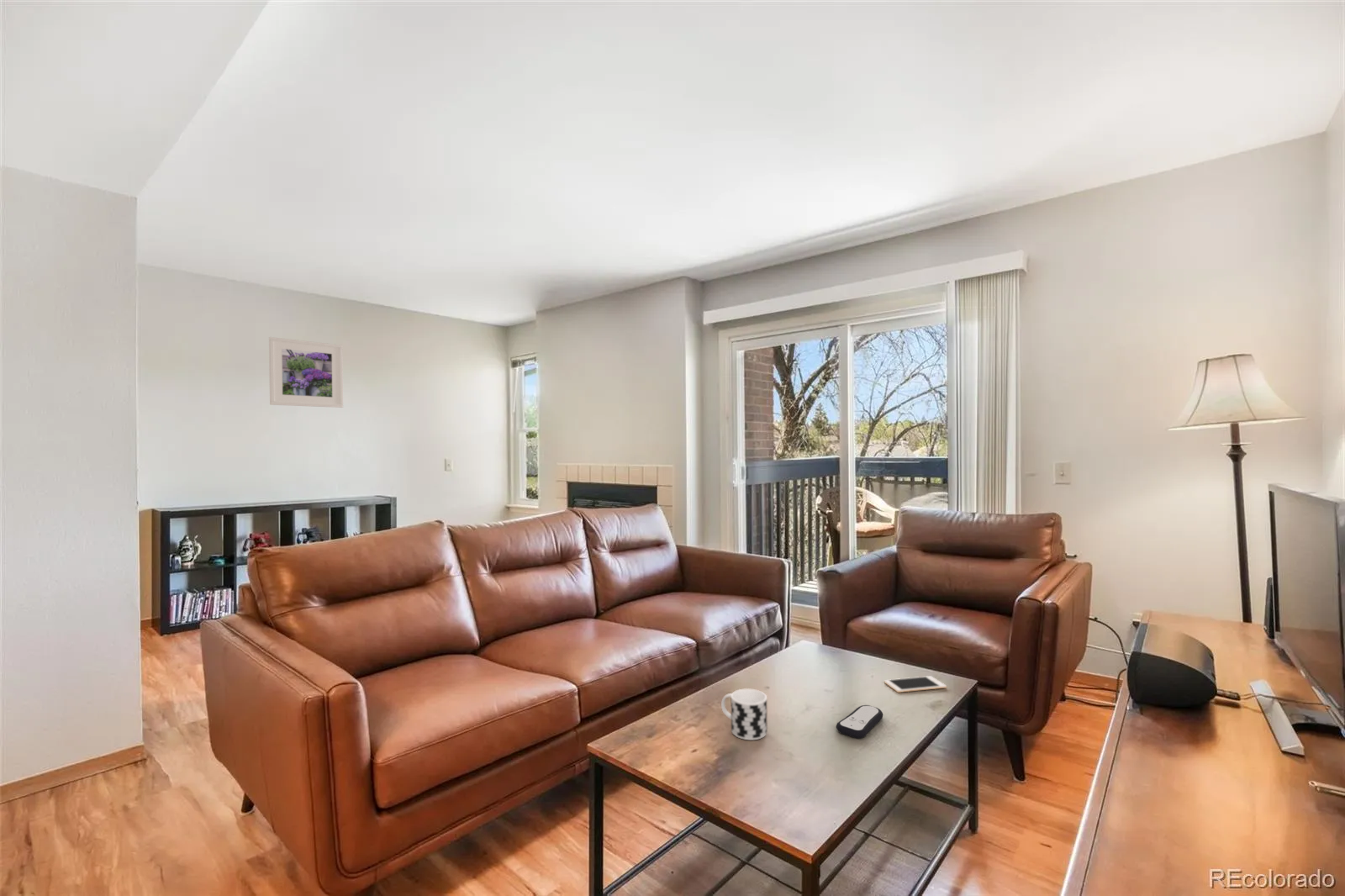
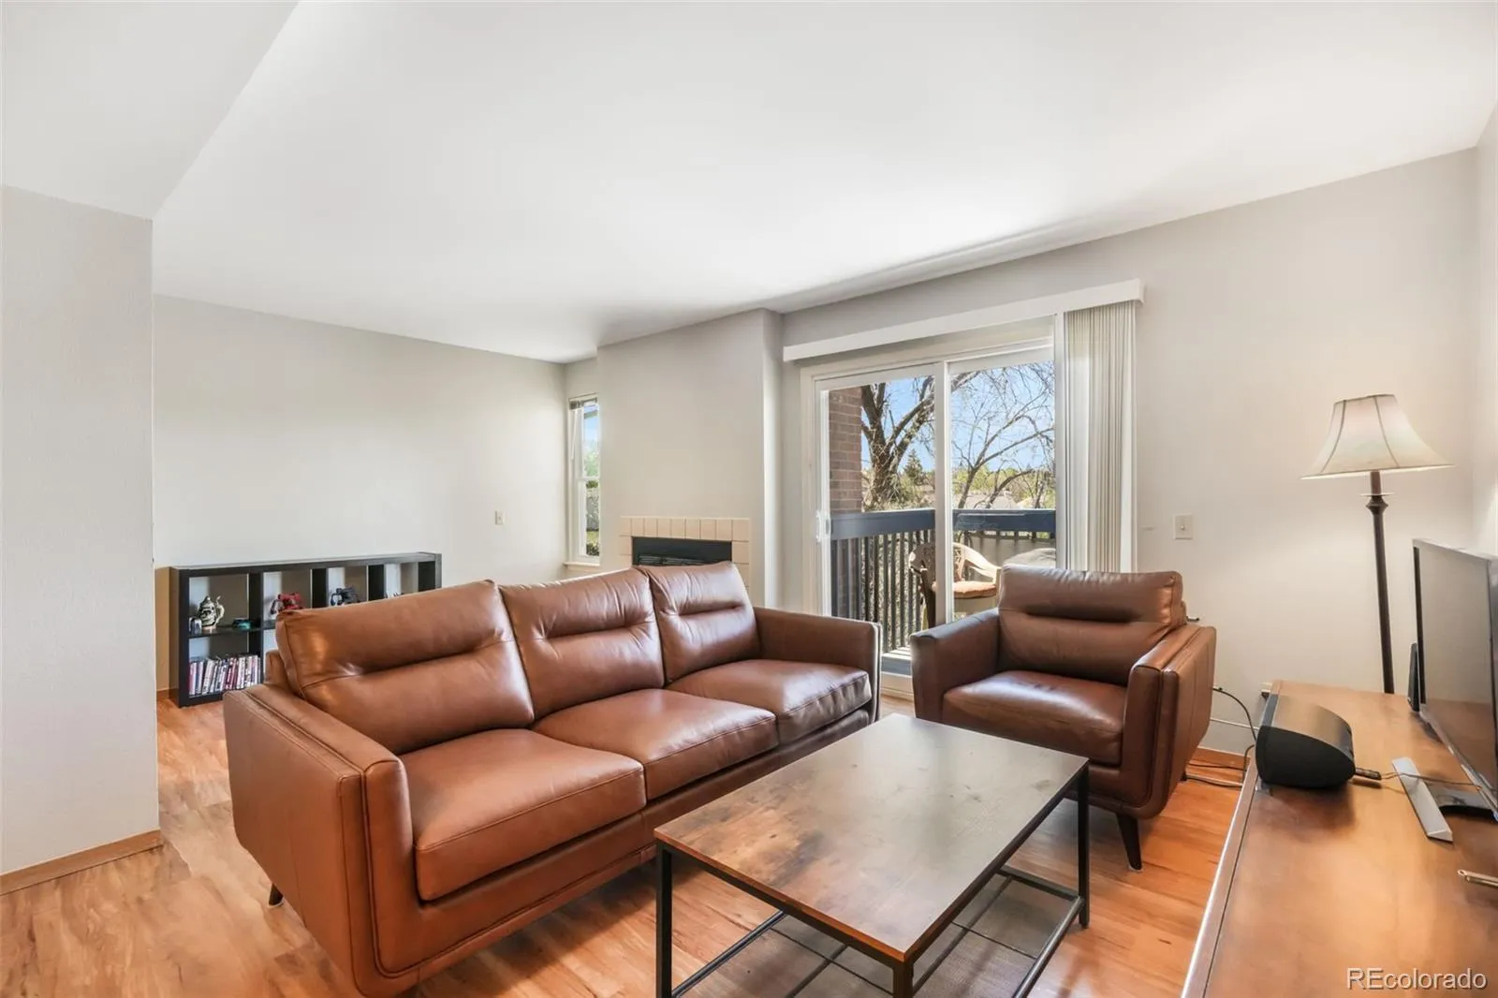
- remote control [836,704,883,740]
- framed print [268,336,344,408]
- cup [720,688,768,741]
- cell phone [883,675,947,693]
